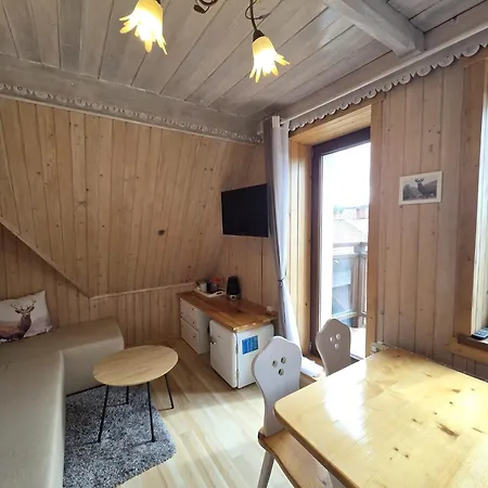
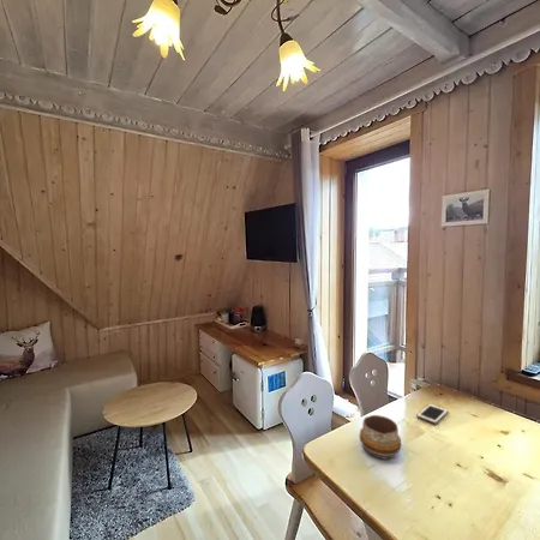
+ cell phone [416,403,449,425]
+ decorative bowl [359,414,403,461]
